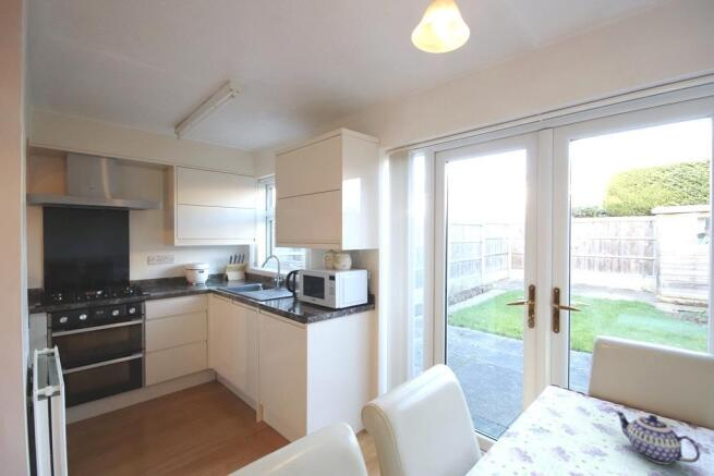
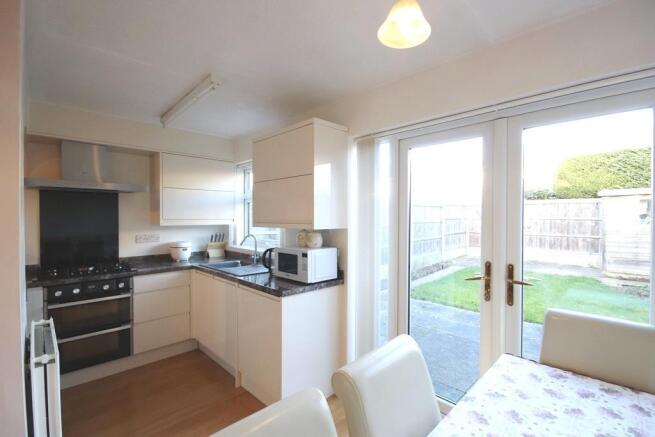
- teapot [614,410,701,465]
